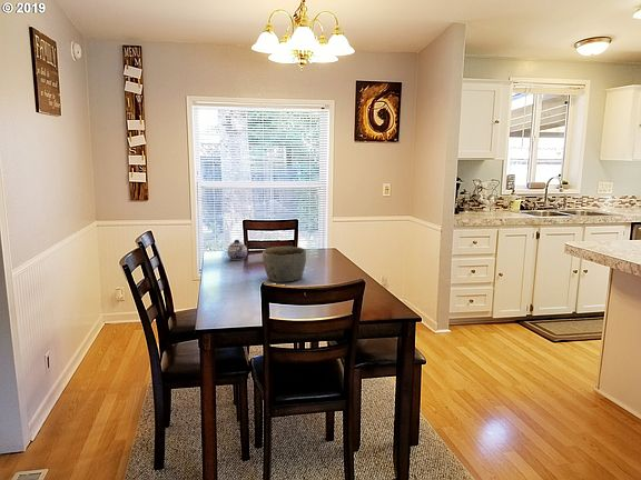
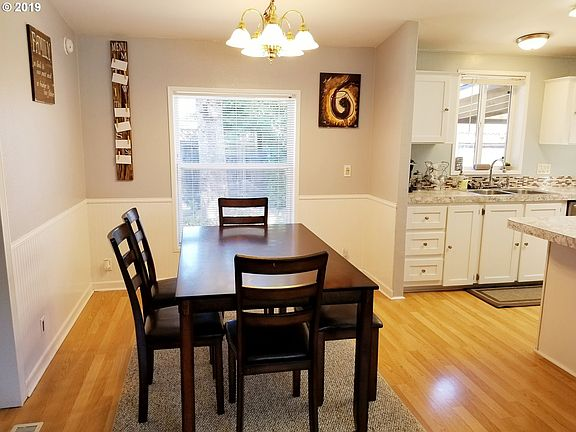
- teapot [227,239,248,261]
- bowl [262,246,307,283]
